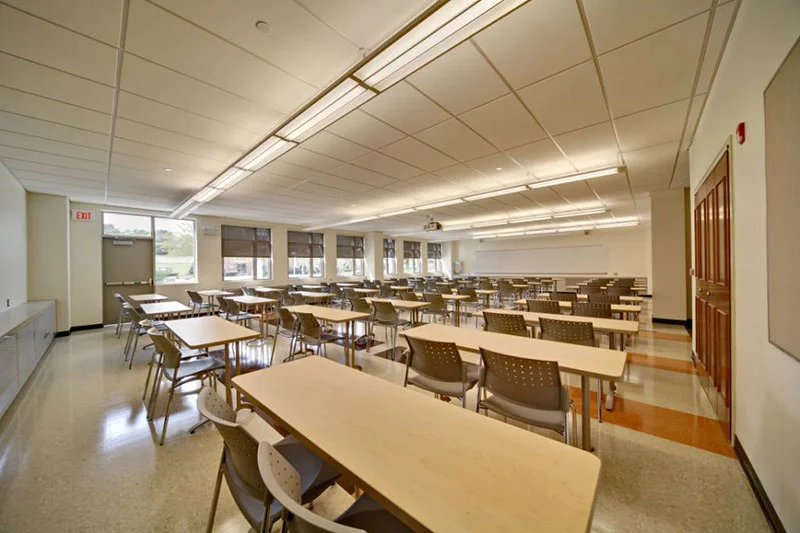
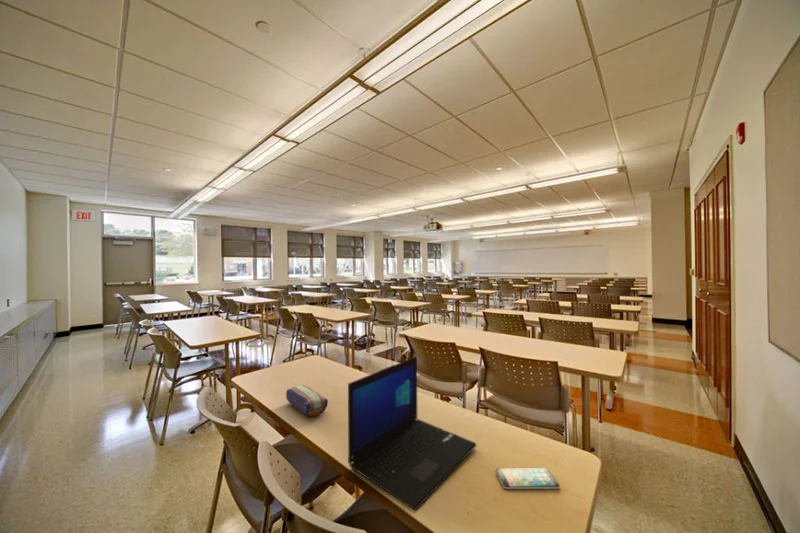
+ smartphone [495,467,561,490]
+ laptop [347,355,477,511]
+ pencil case [285,384,329,418]
